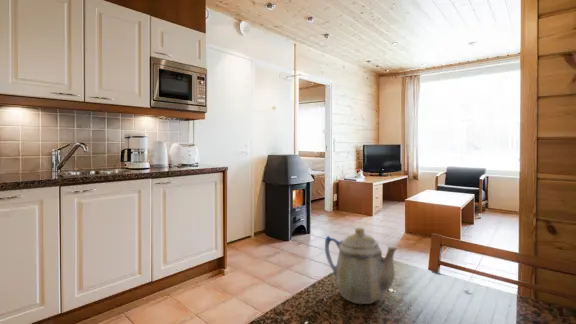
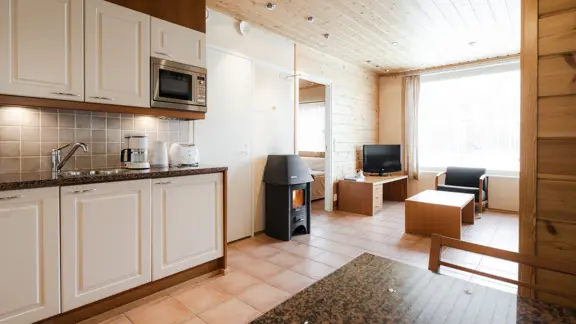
- teapot [324,226,399,305]
